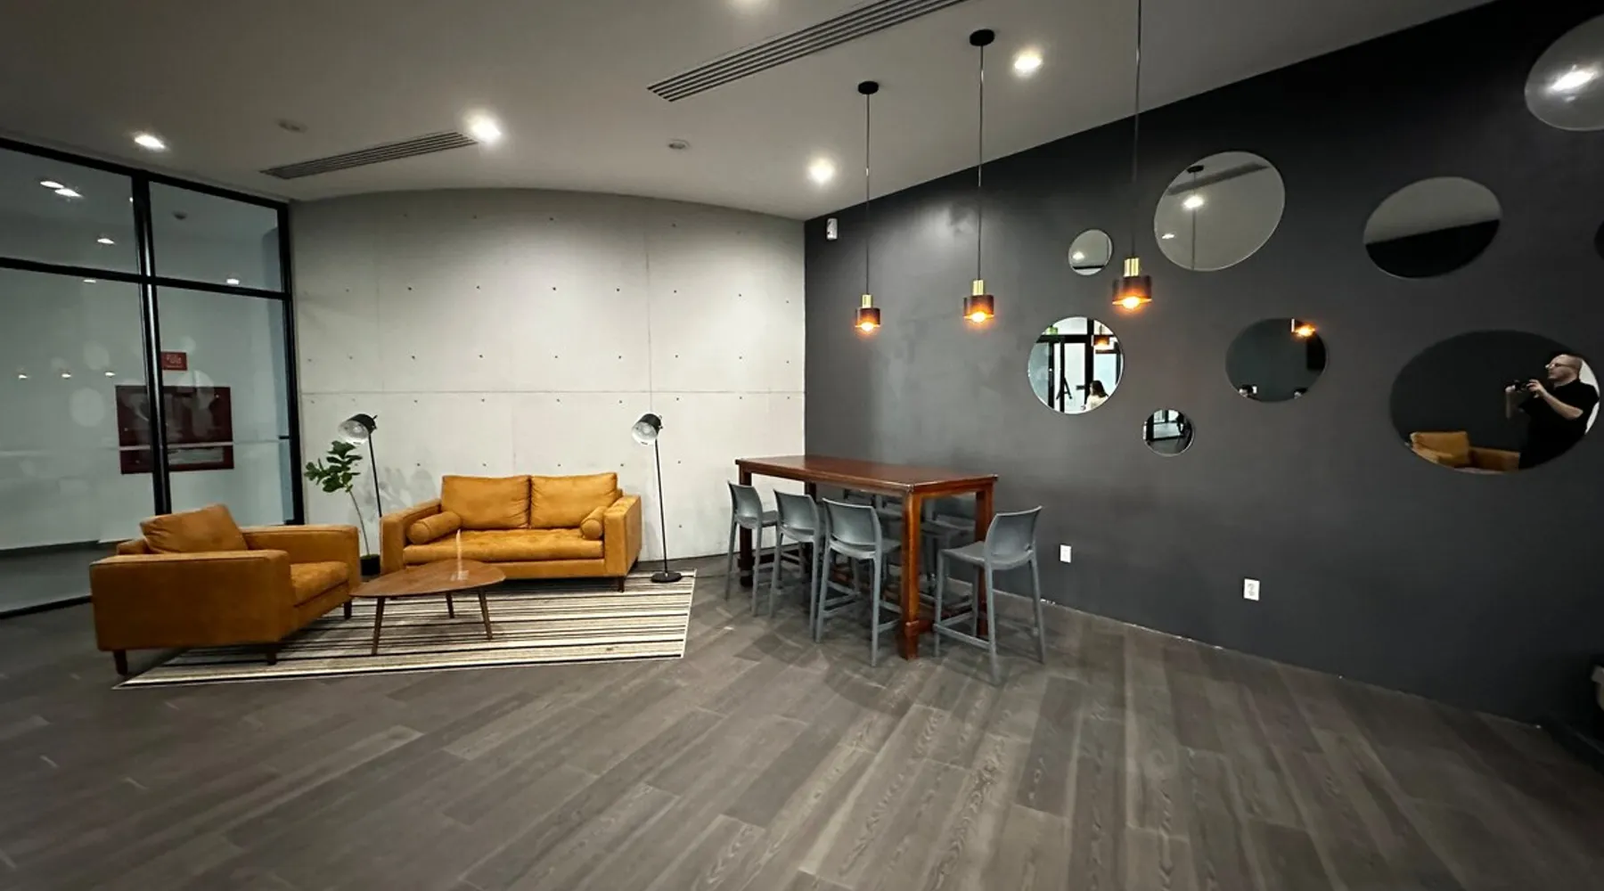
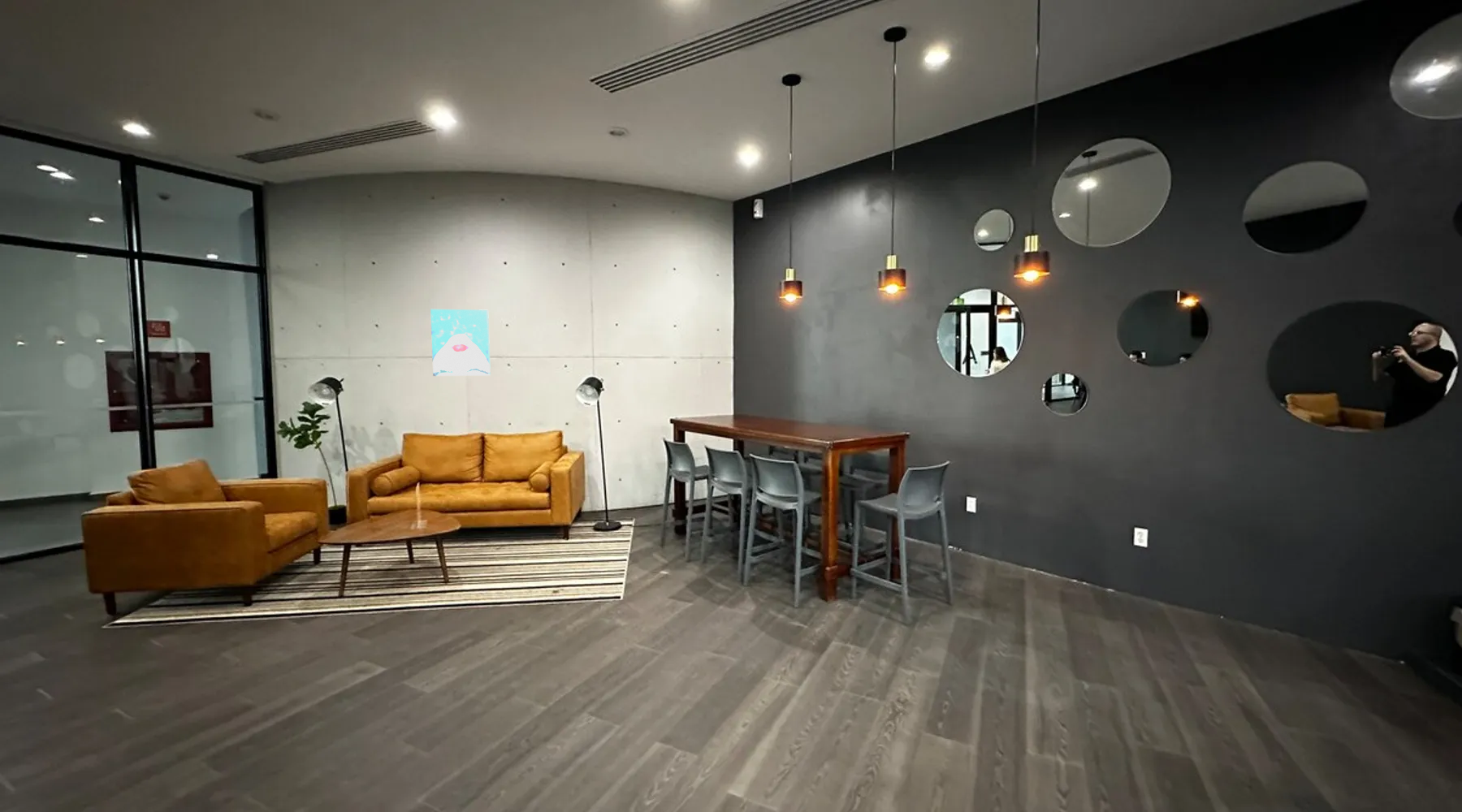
+ wall art [430,309,491,377]
